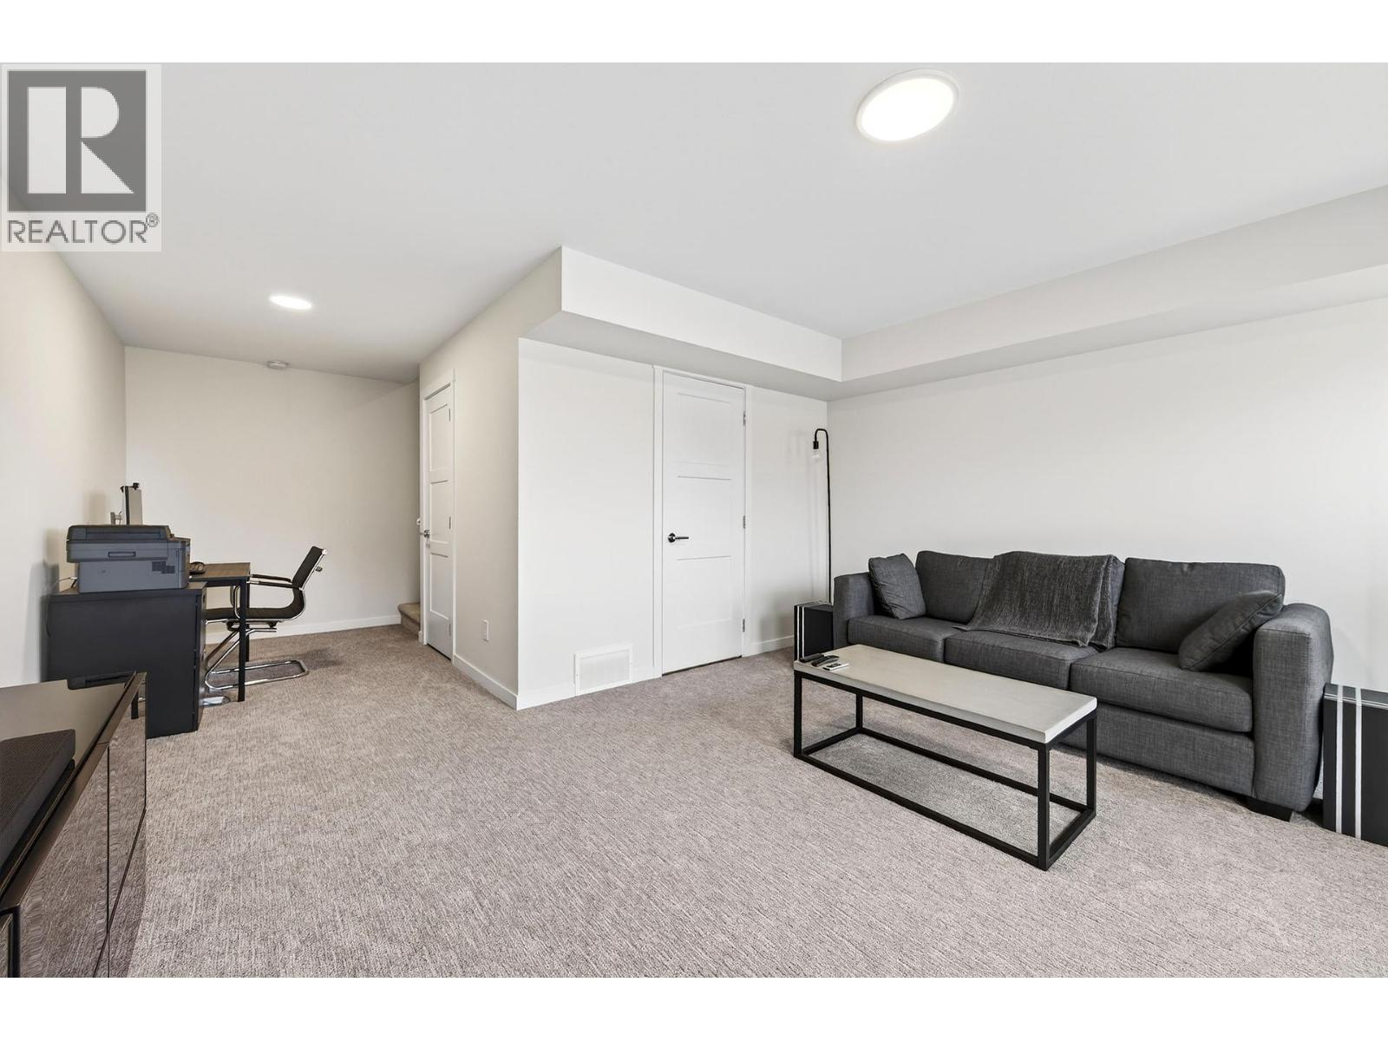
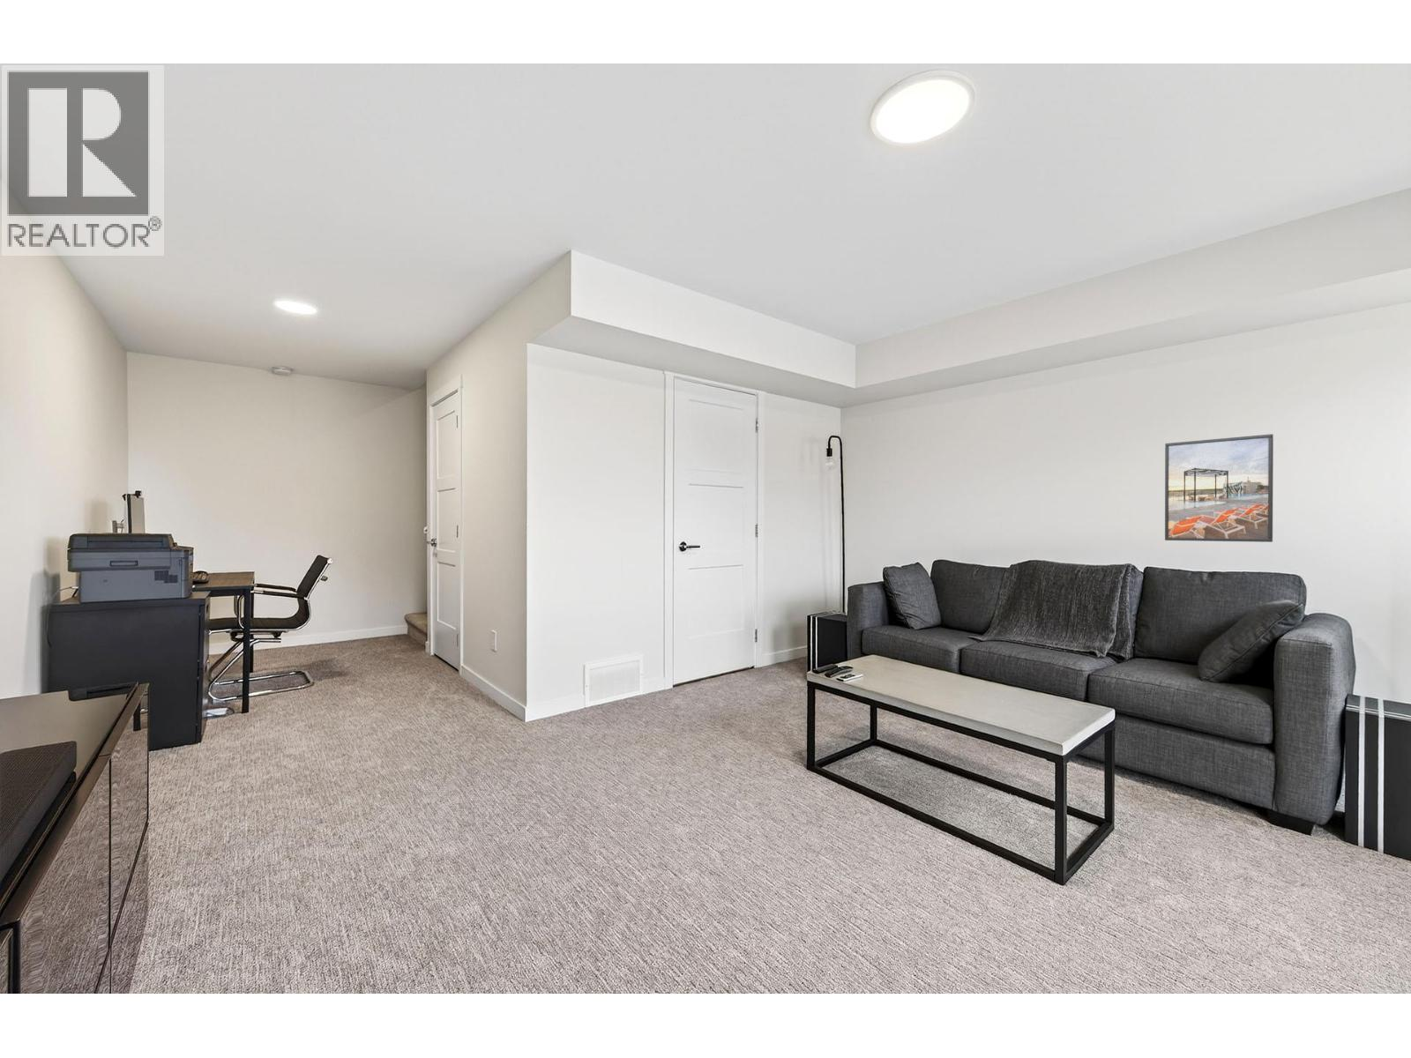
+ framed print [1164,433,1274,543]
